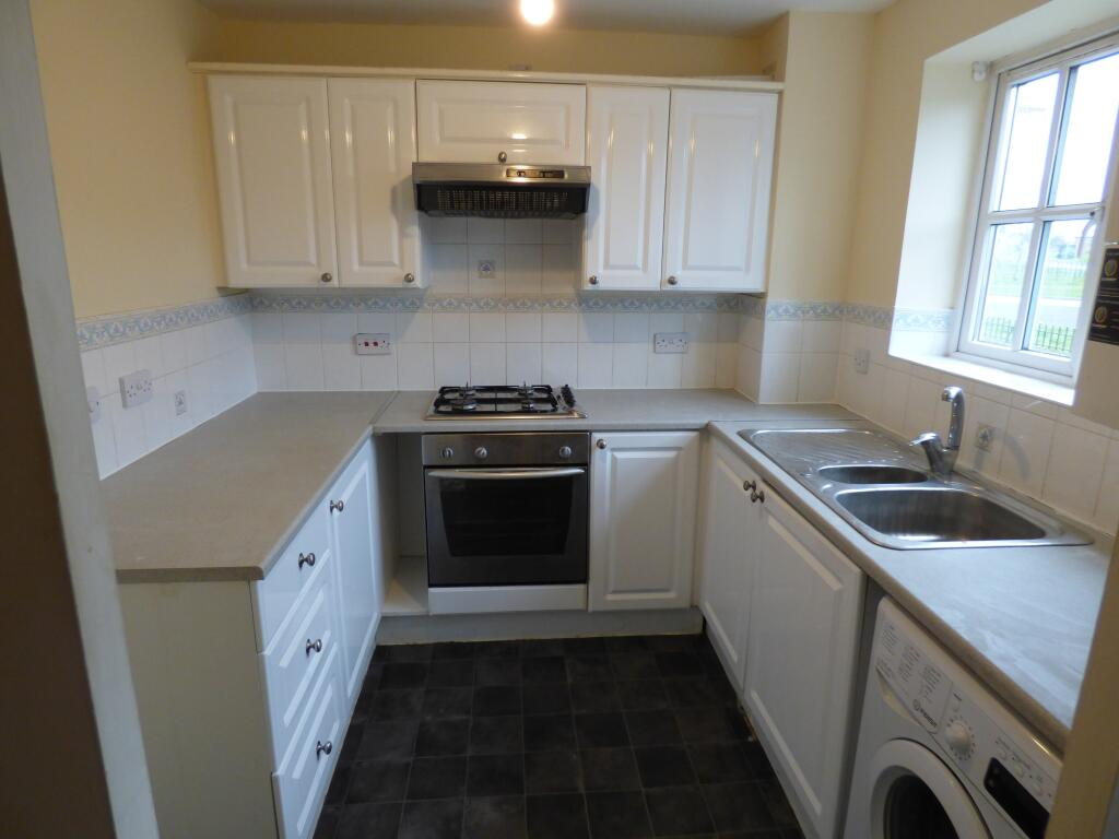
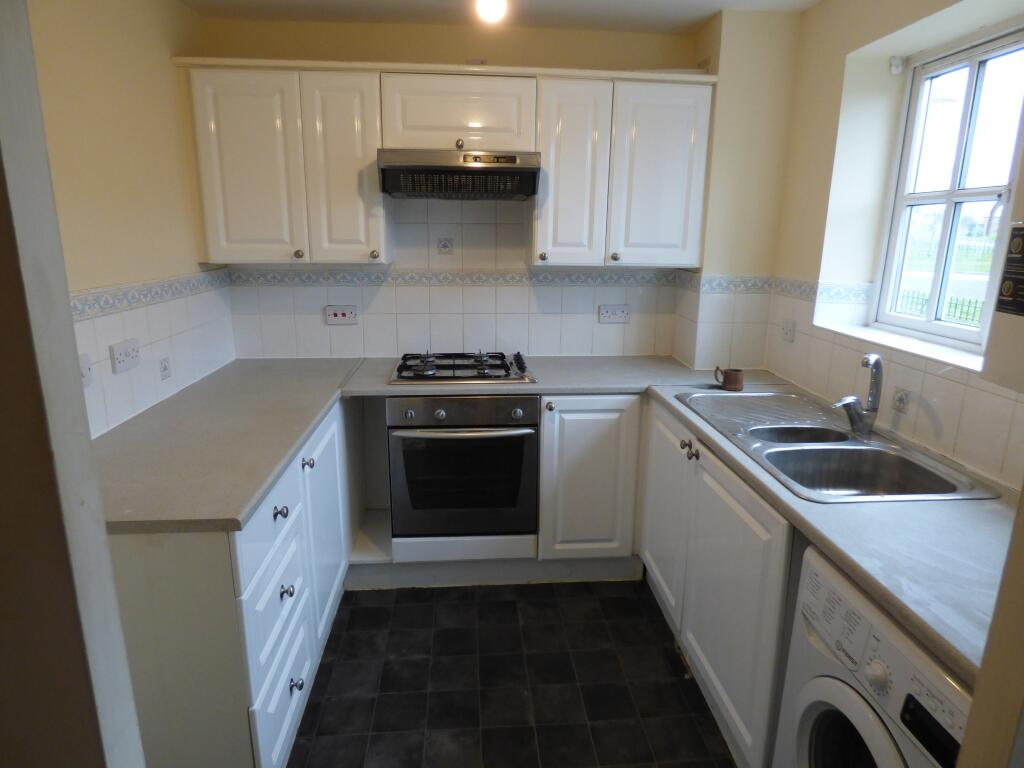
+ mug [713,365,745,392]
